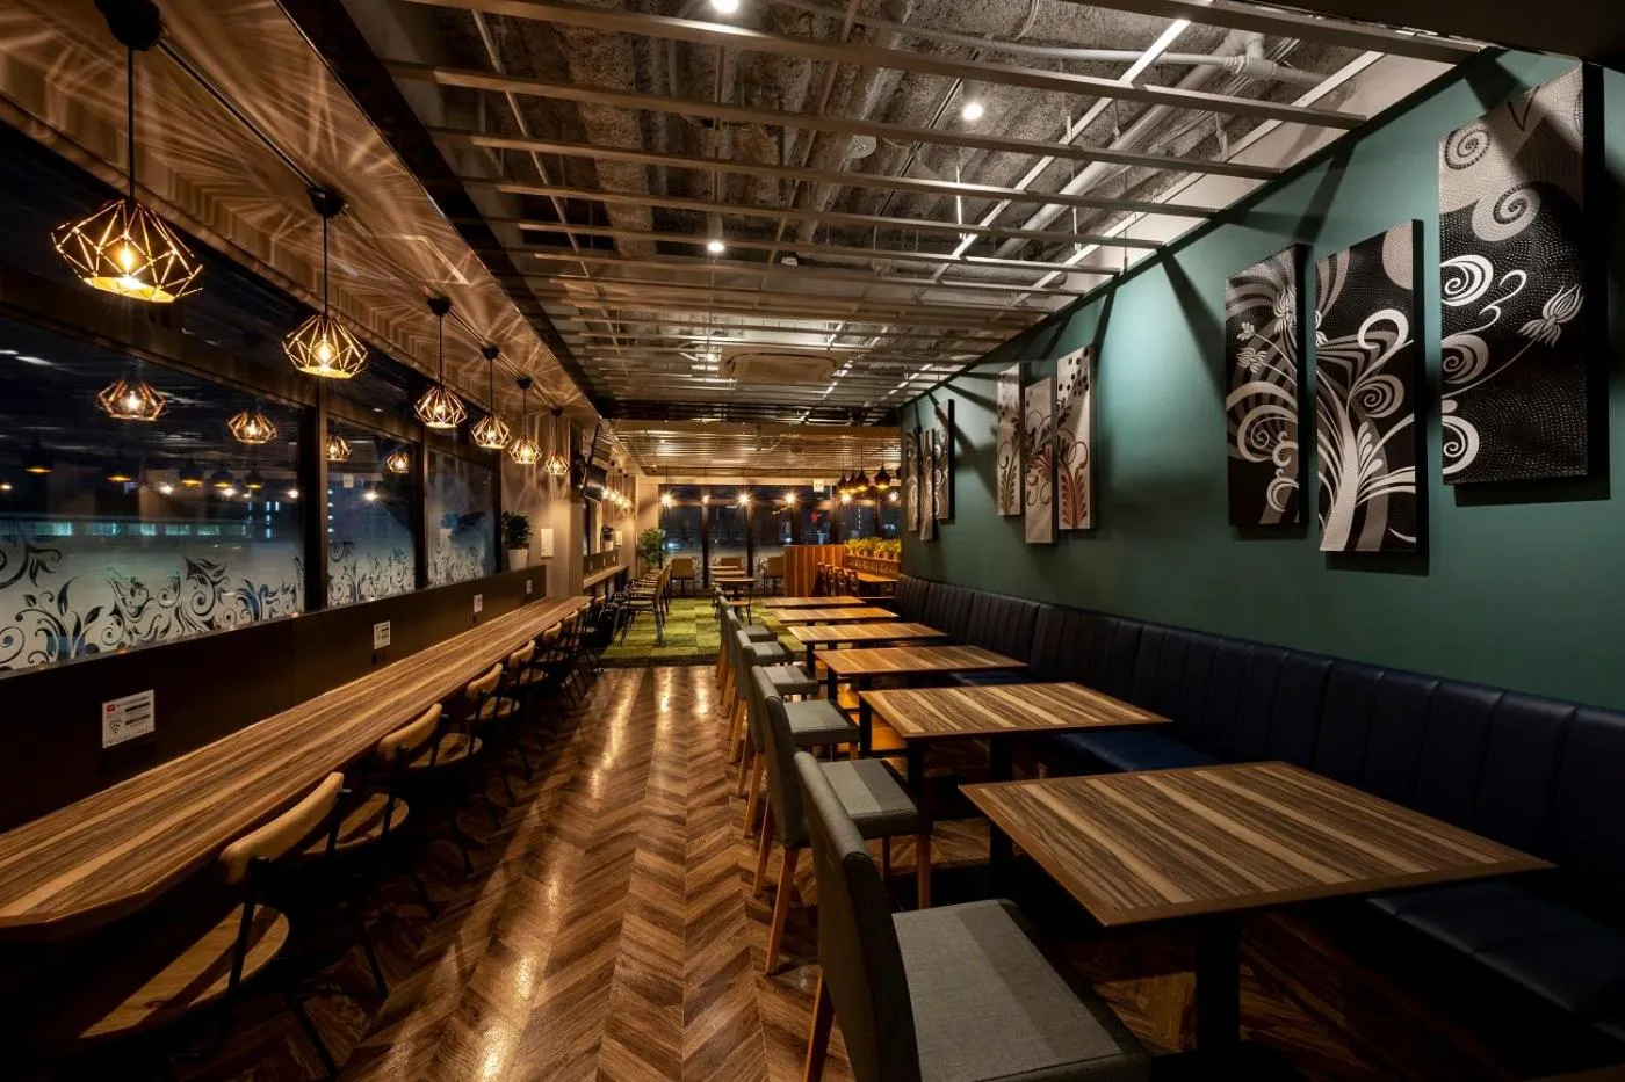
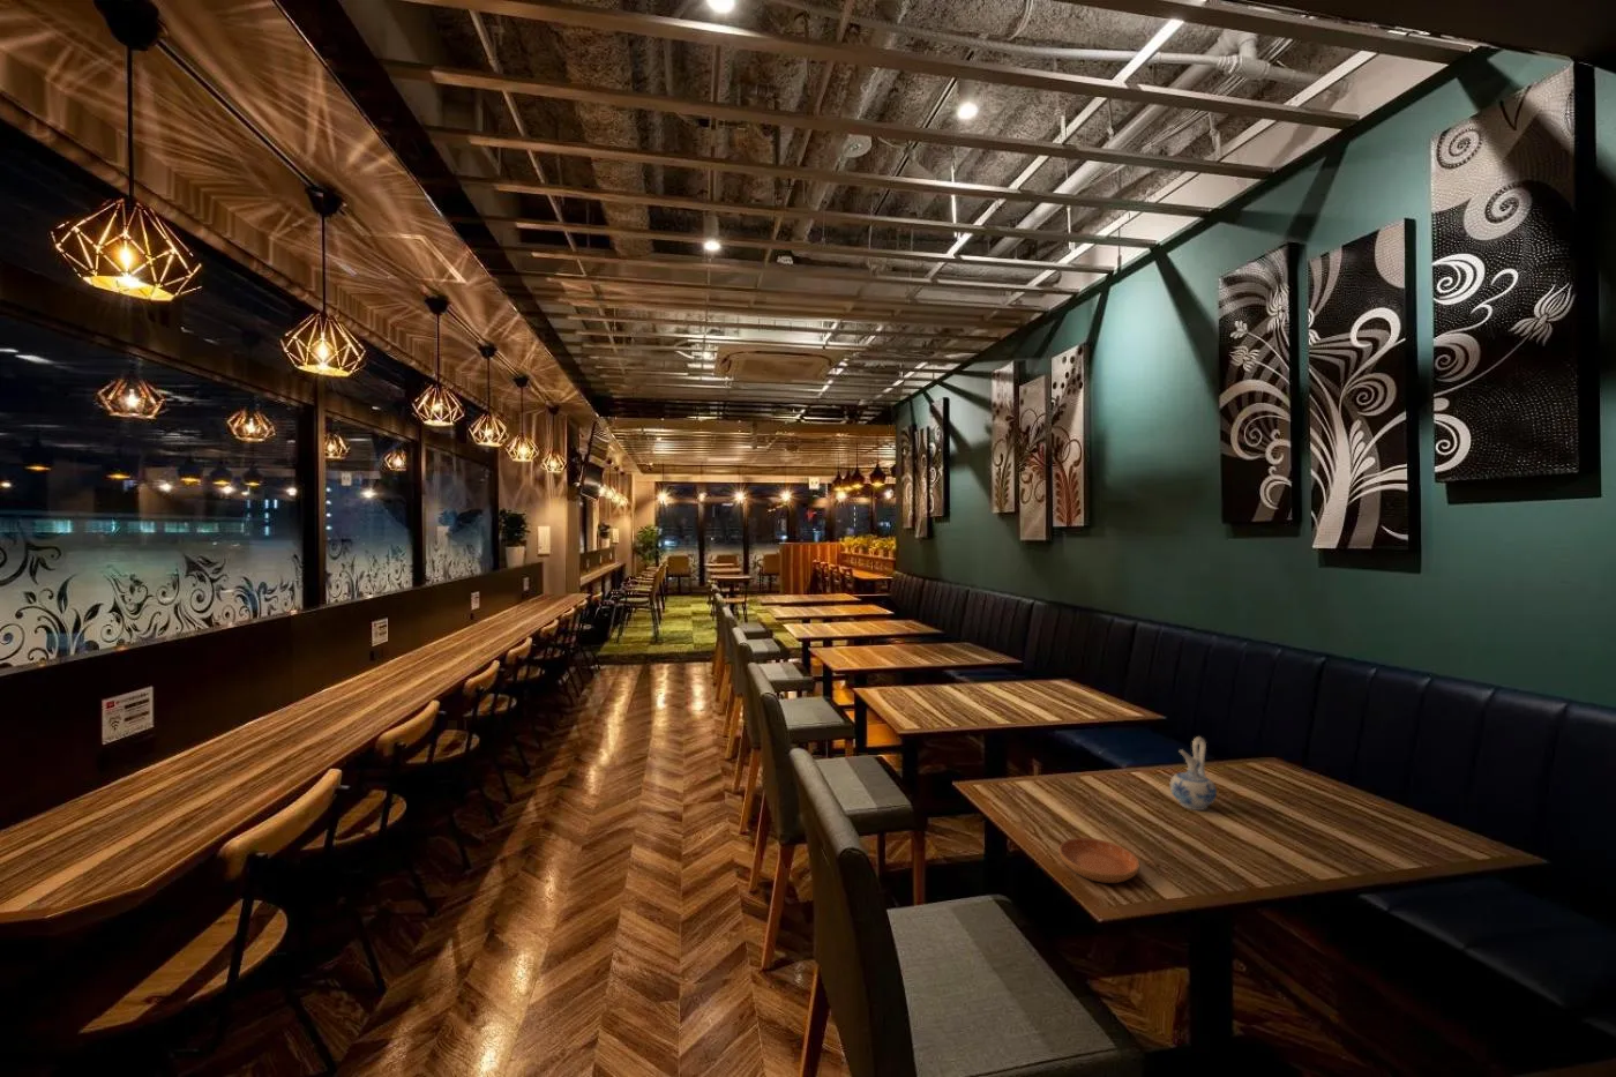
+ ceramic pitcher [1169,736,1218,811]
+ saucer [1057,837,1140,885]
